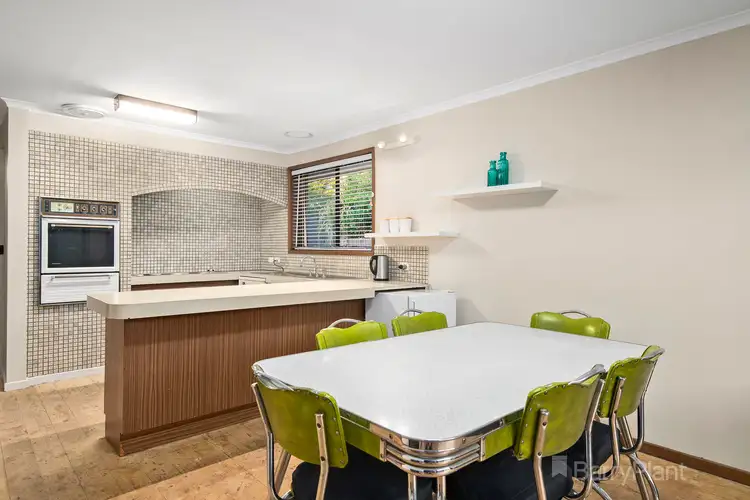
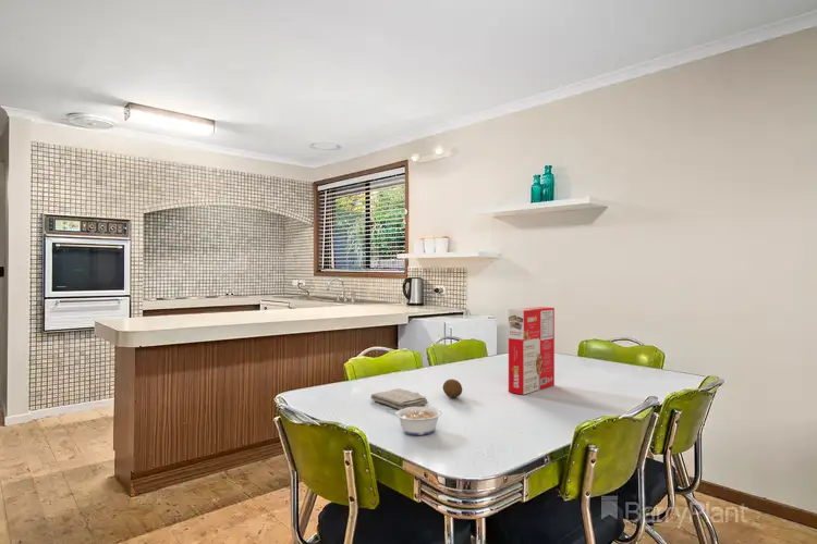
+ cereal box [508,306,556,396]
+ fruit [442,378,463,399]
+ legume [386,406,443,436]
+ washcloth [369,387,429,410]
